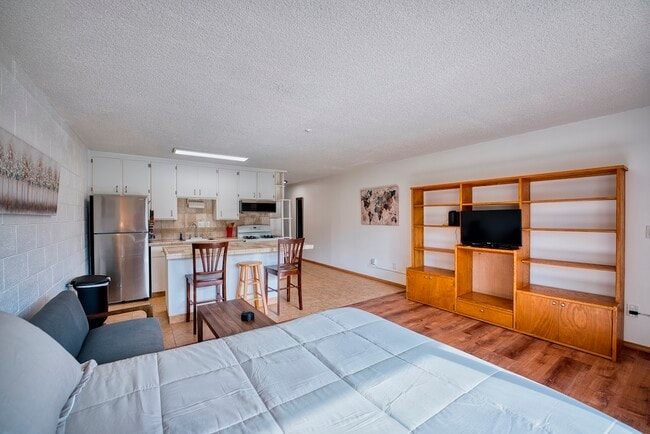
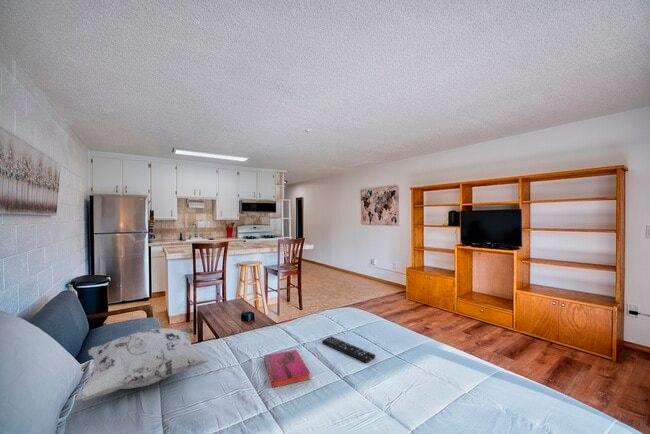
+ remote control [321,335,376,364]
+ hardback book [263,349,311,389]
+ decorative pillow [75,327,212,402]
